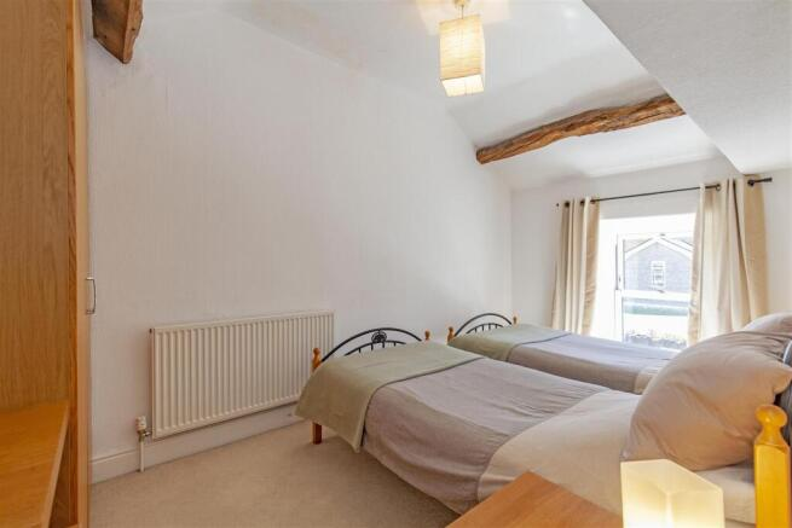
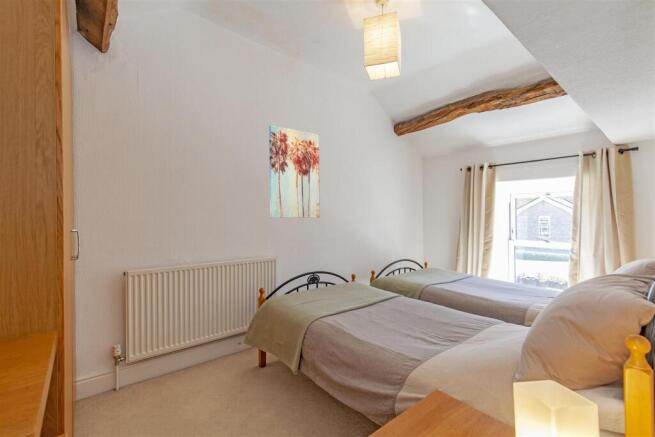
+ wall art [268,124,321,219]
